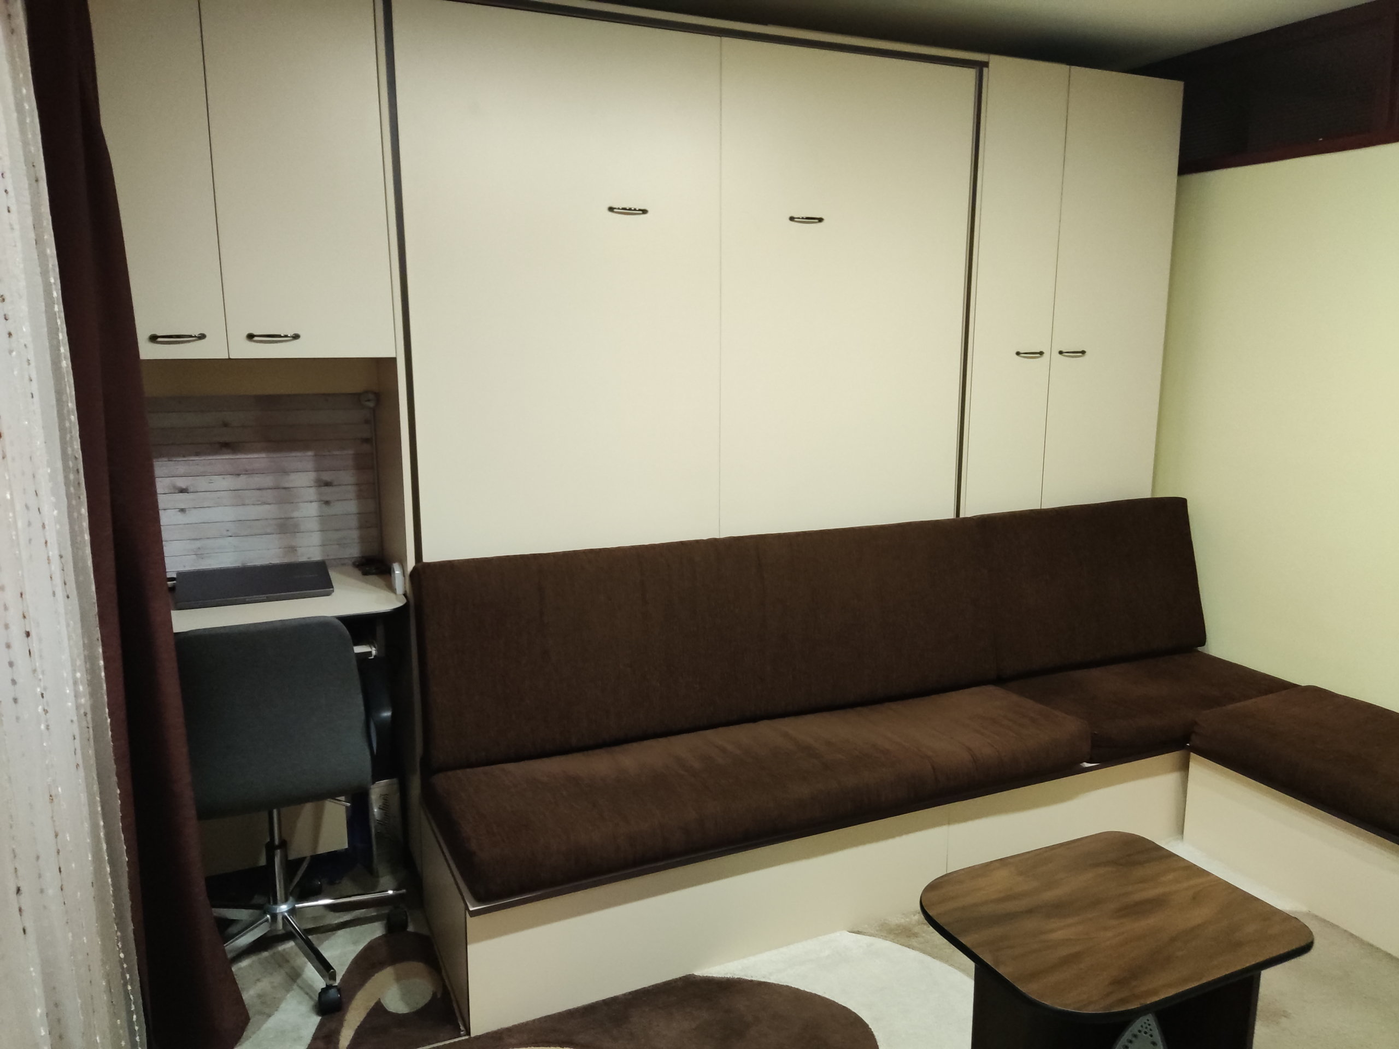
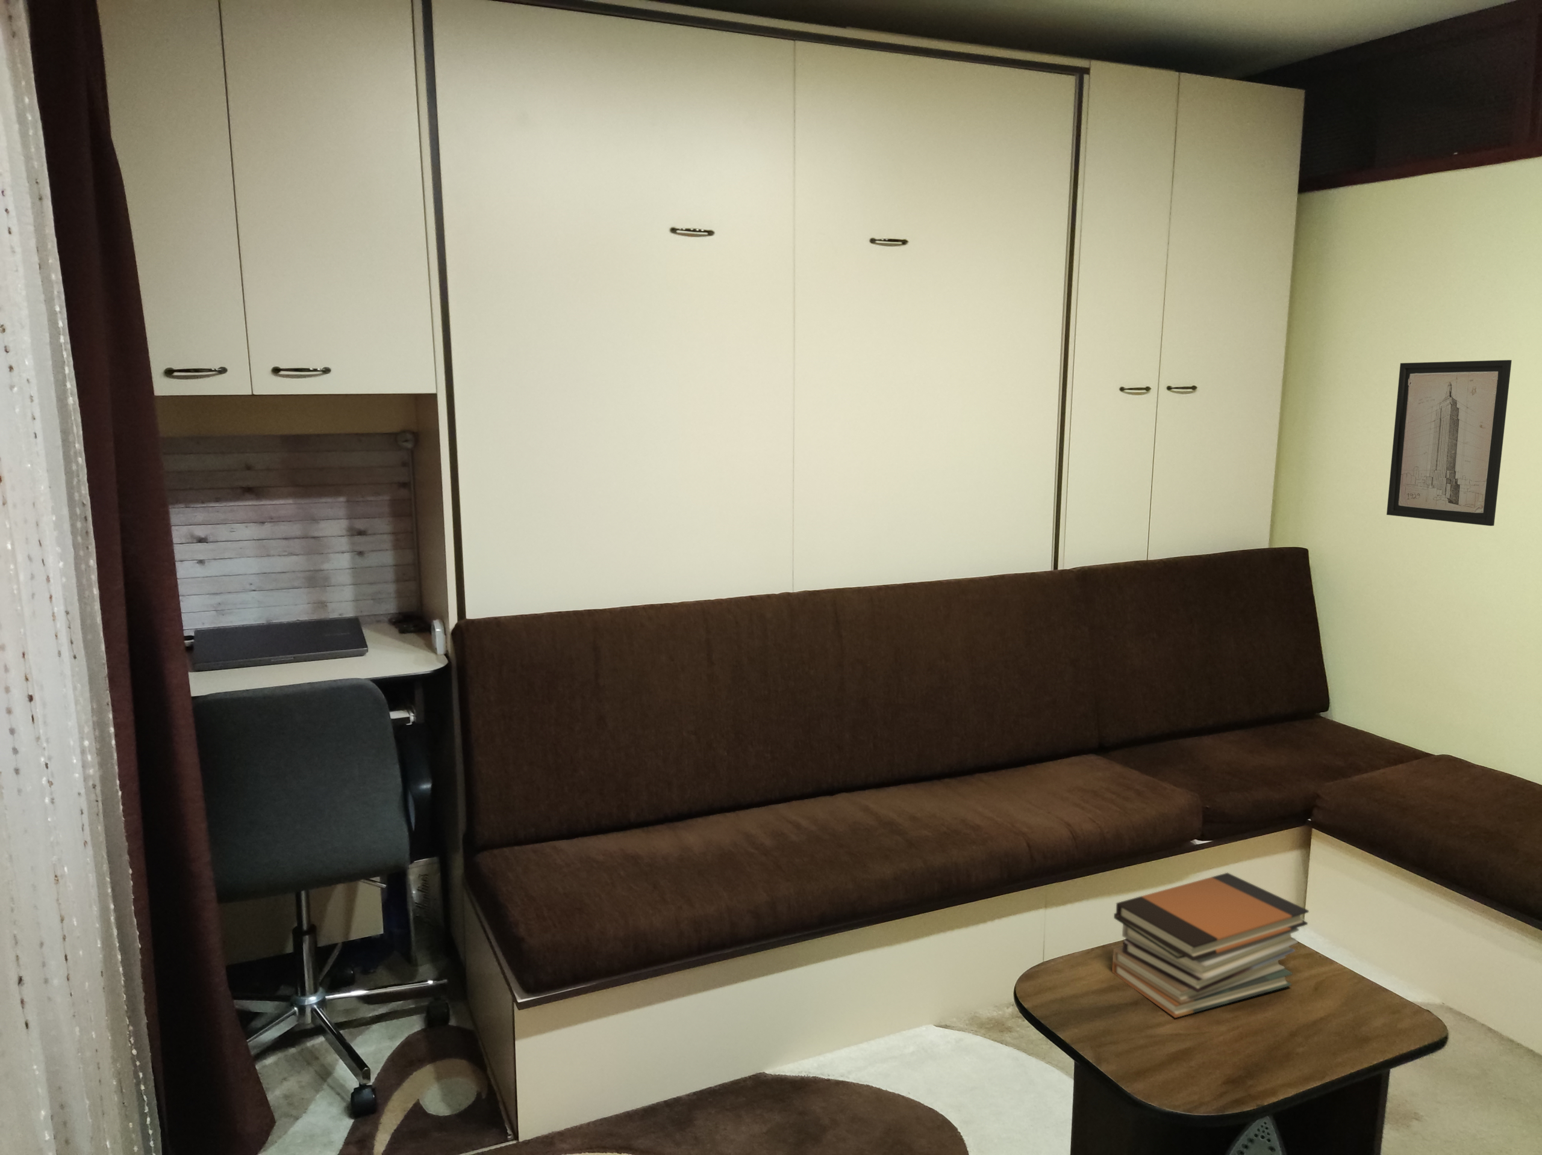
+ wall art [1387,359,1512,527]
+ book stack [1111,872,1310,1018]
